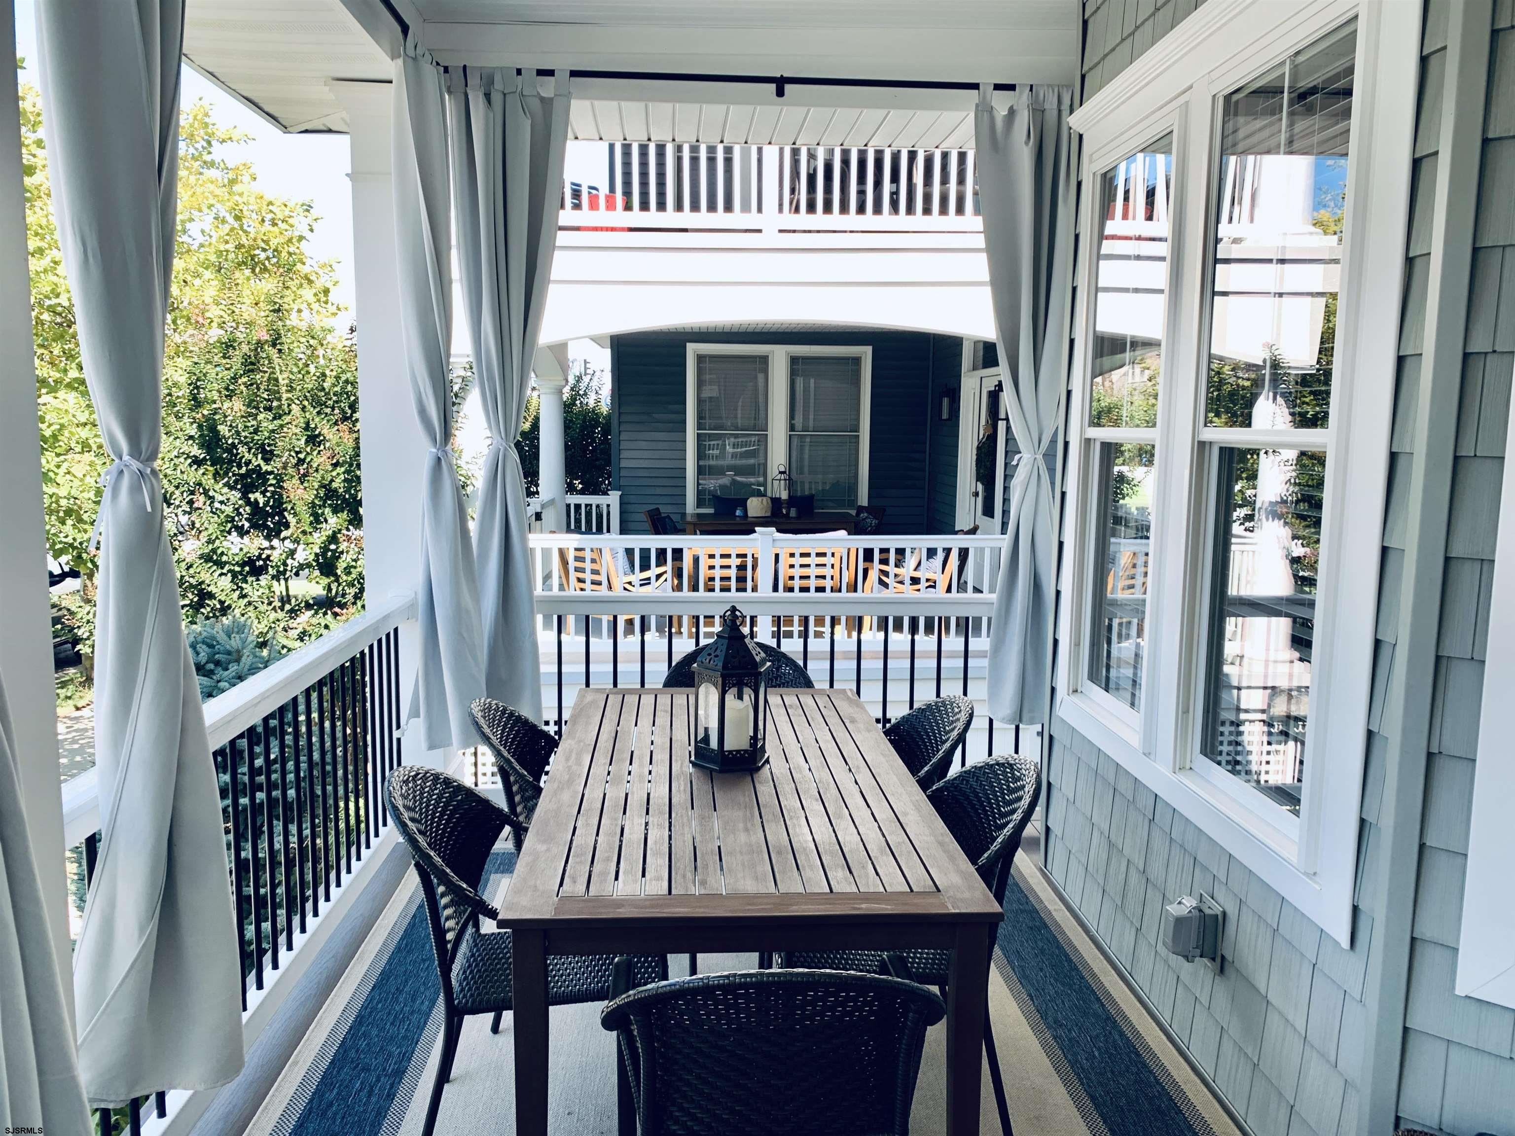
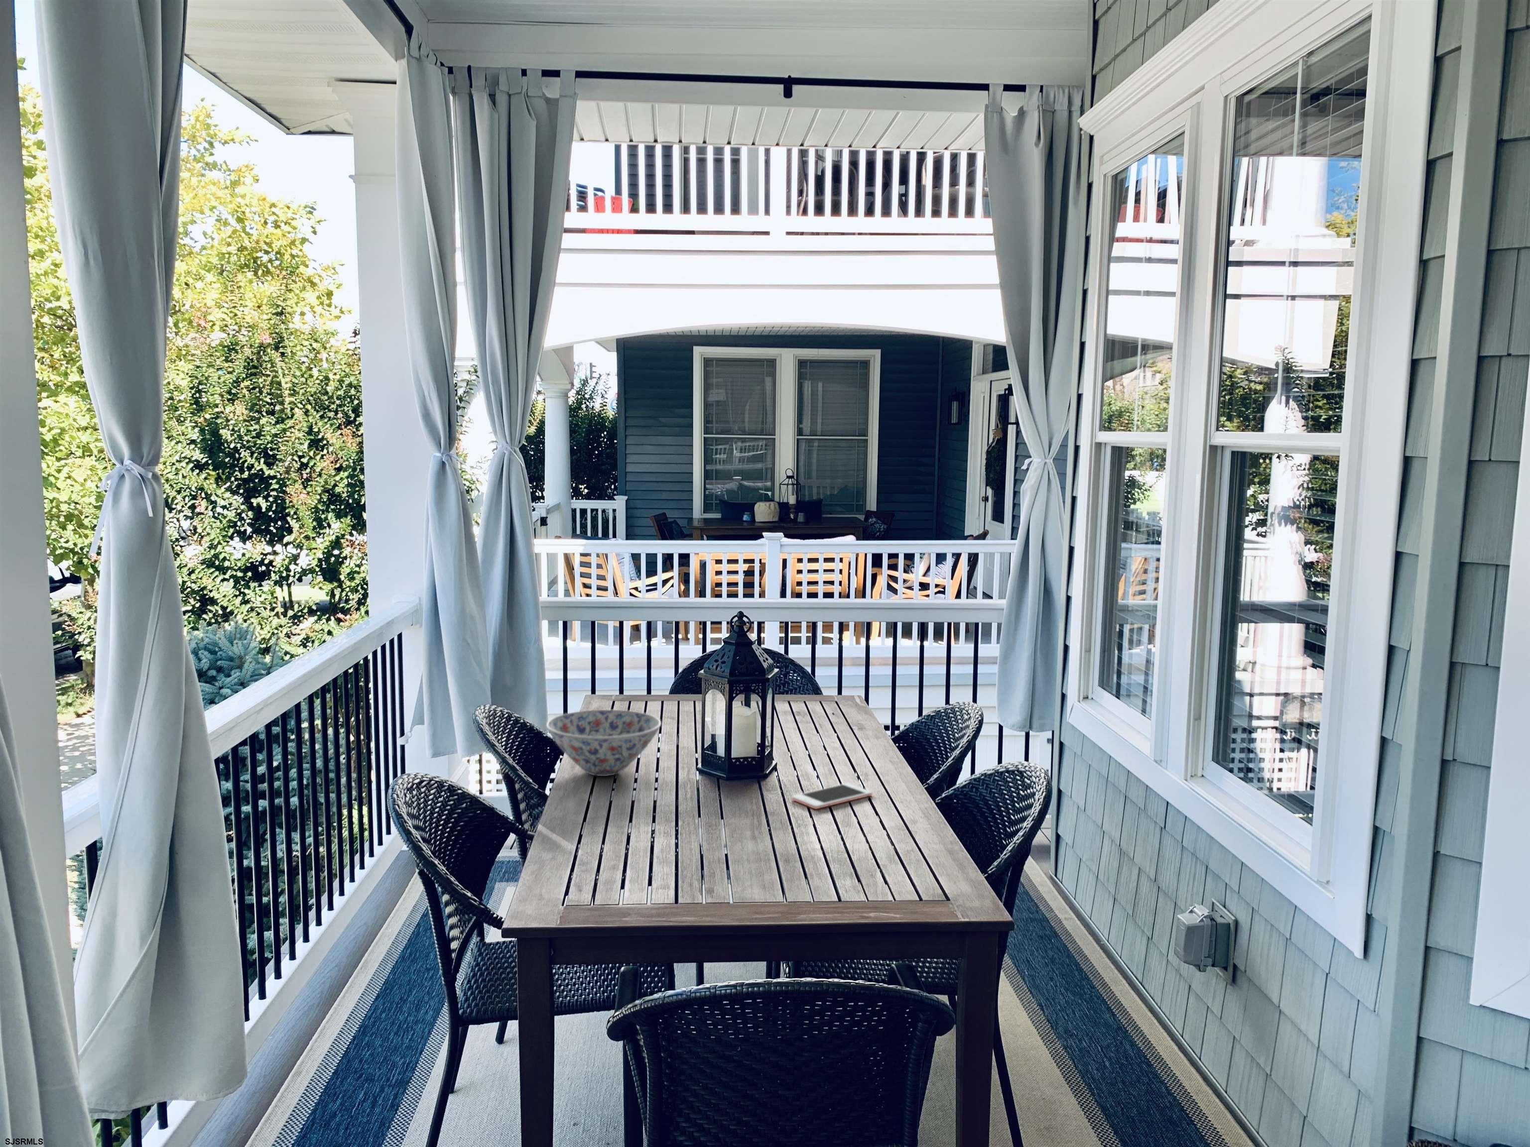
+ cell phone [792,783,872,810]
+ bowl [546,708,661,777]
